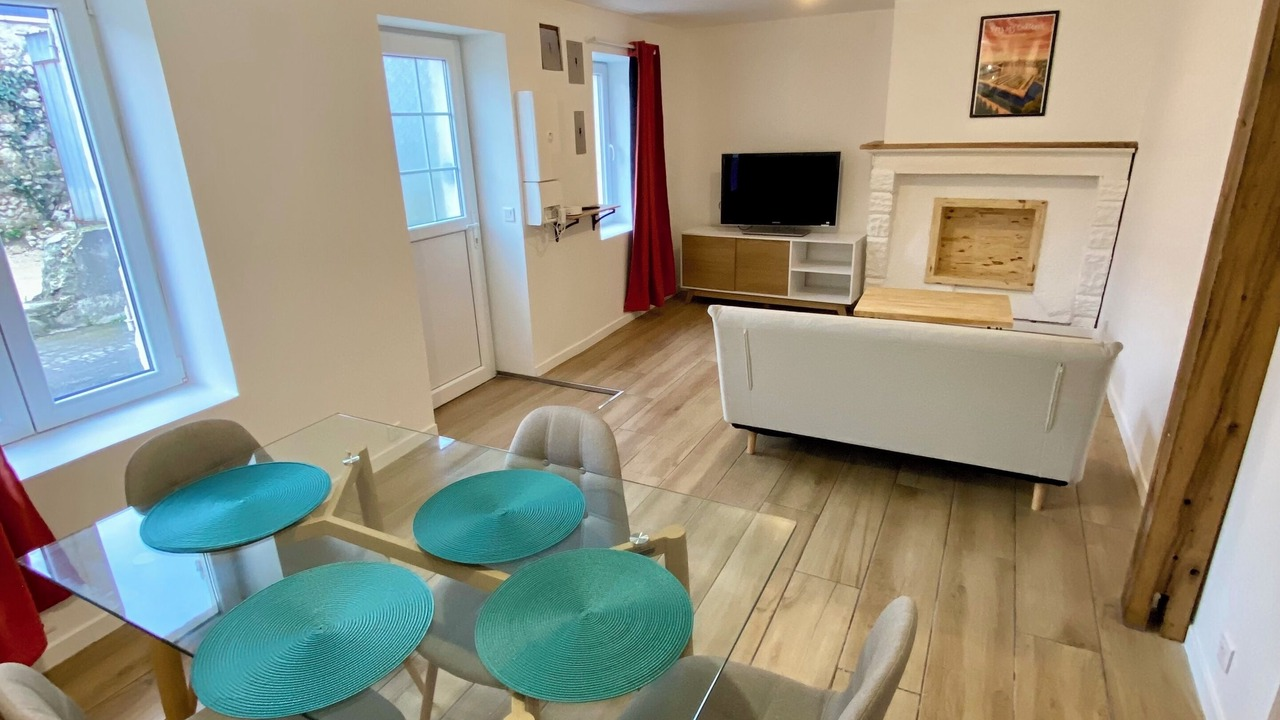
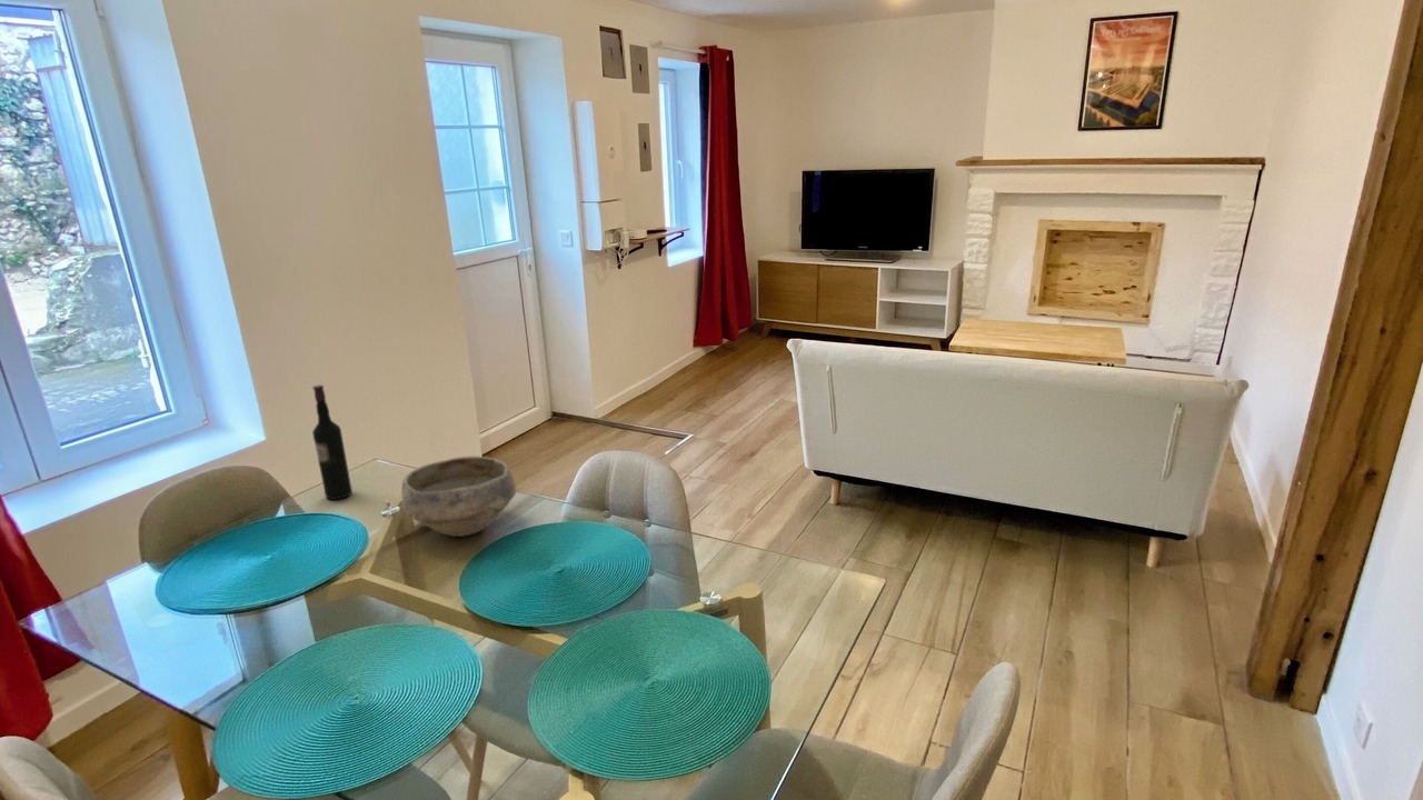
+ wine bottle [311,384,354,501]
+ bowl [400,454,517,538]
